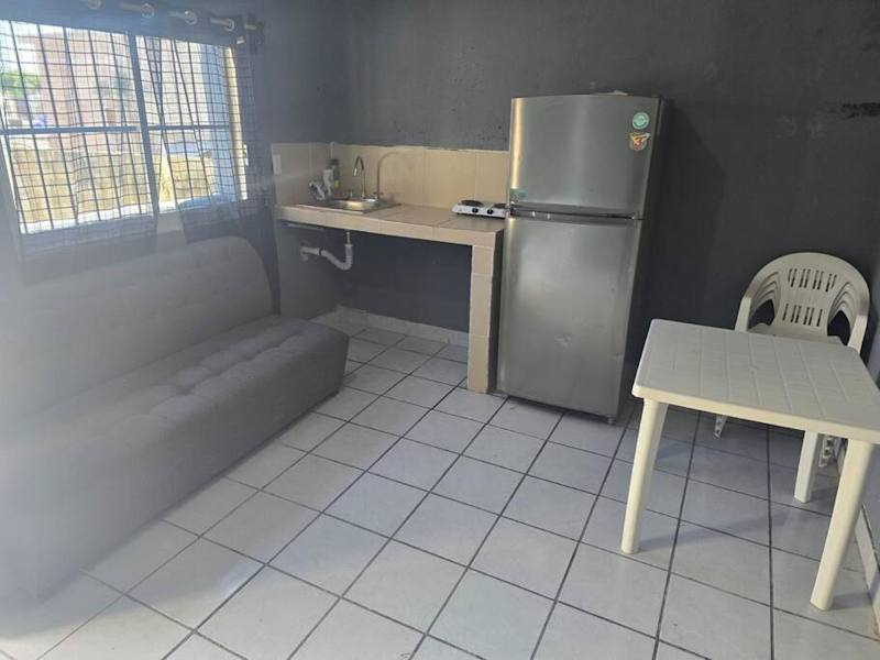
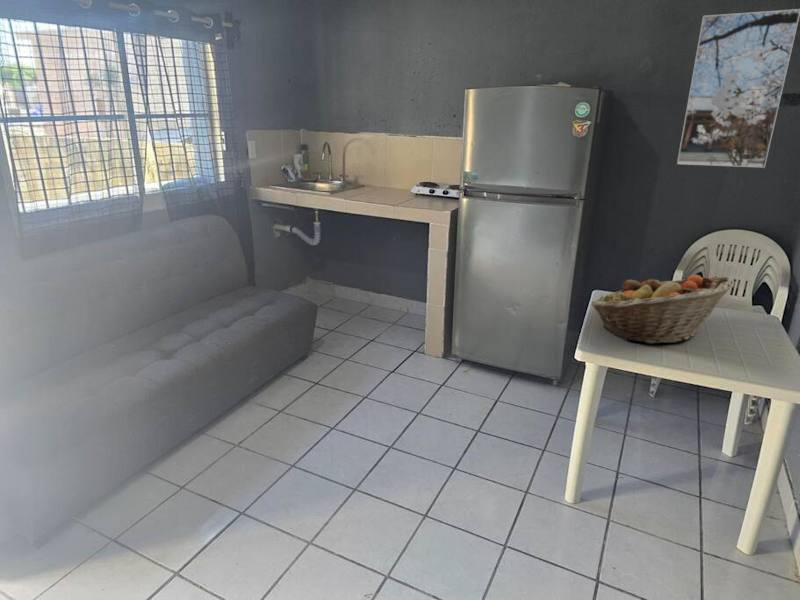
+ fruit basket [590,274,735,345]
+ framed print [676,8,800,169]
